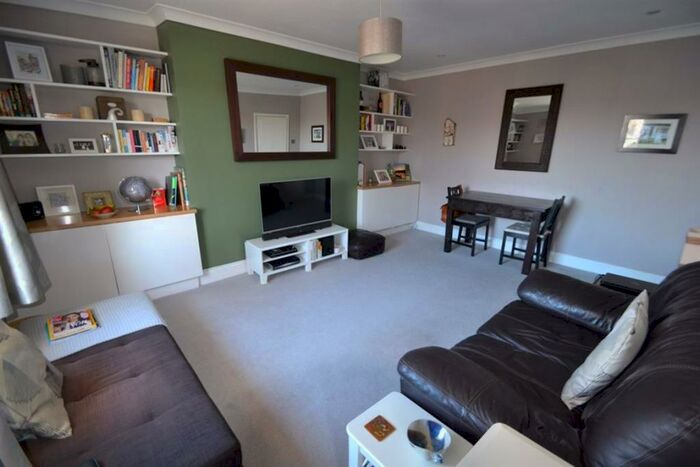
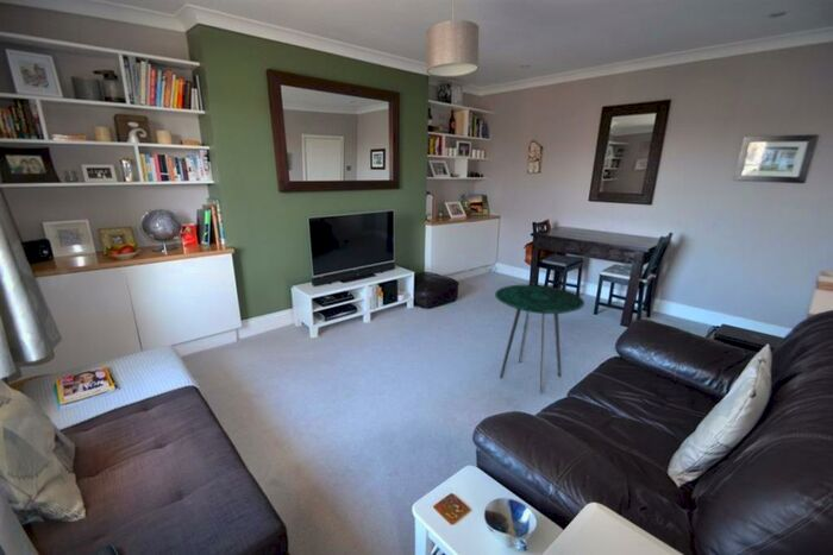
+ side table [494,284,585,395]
